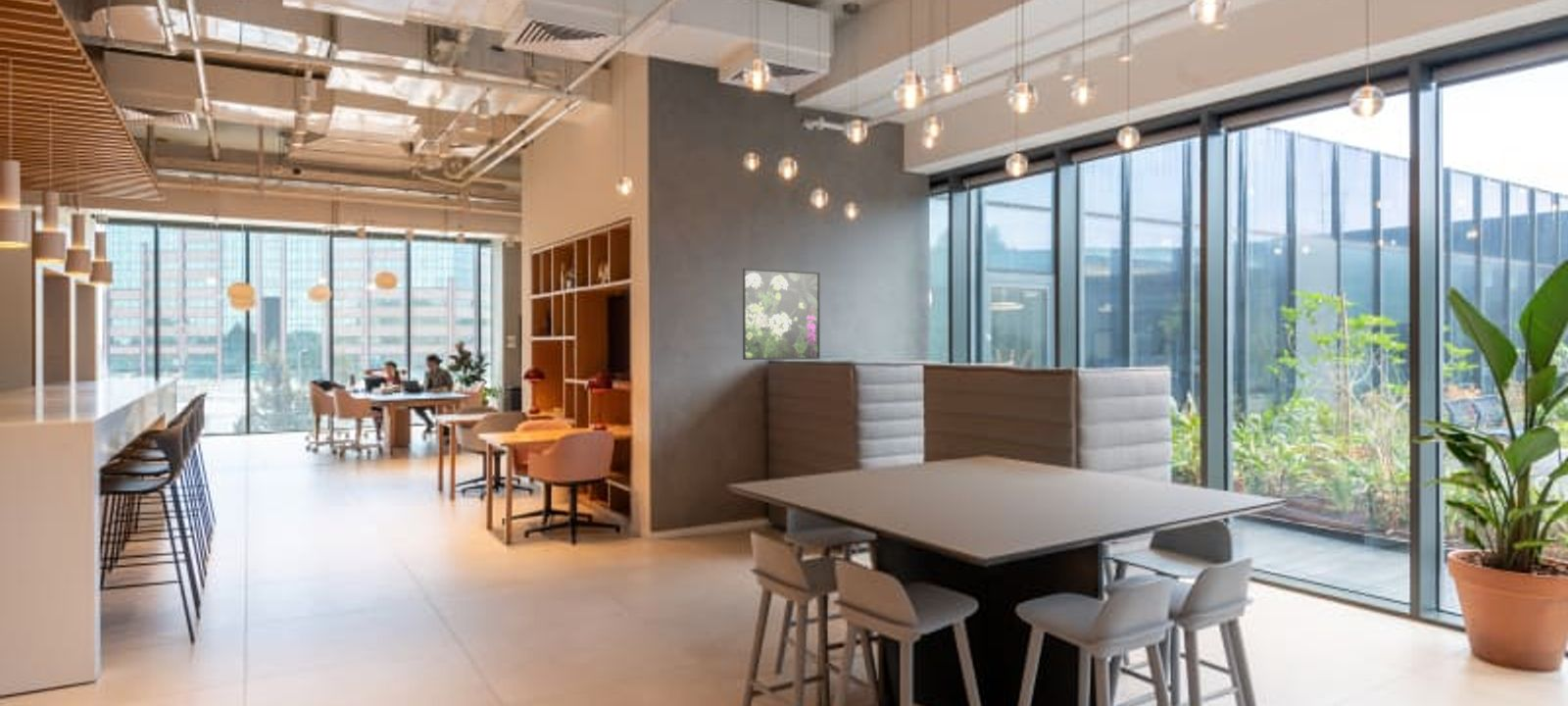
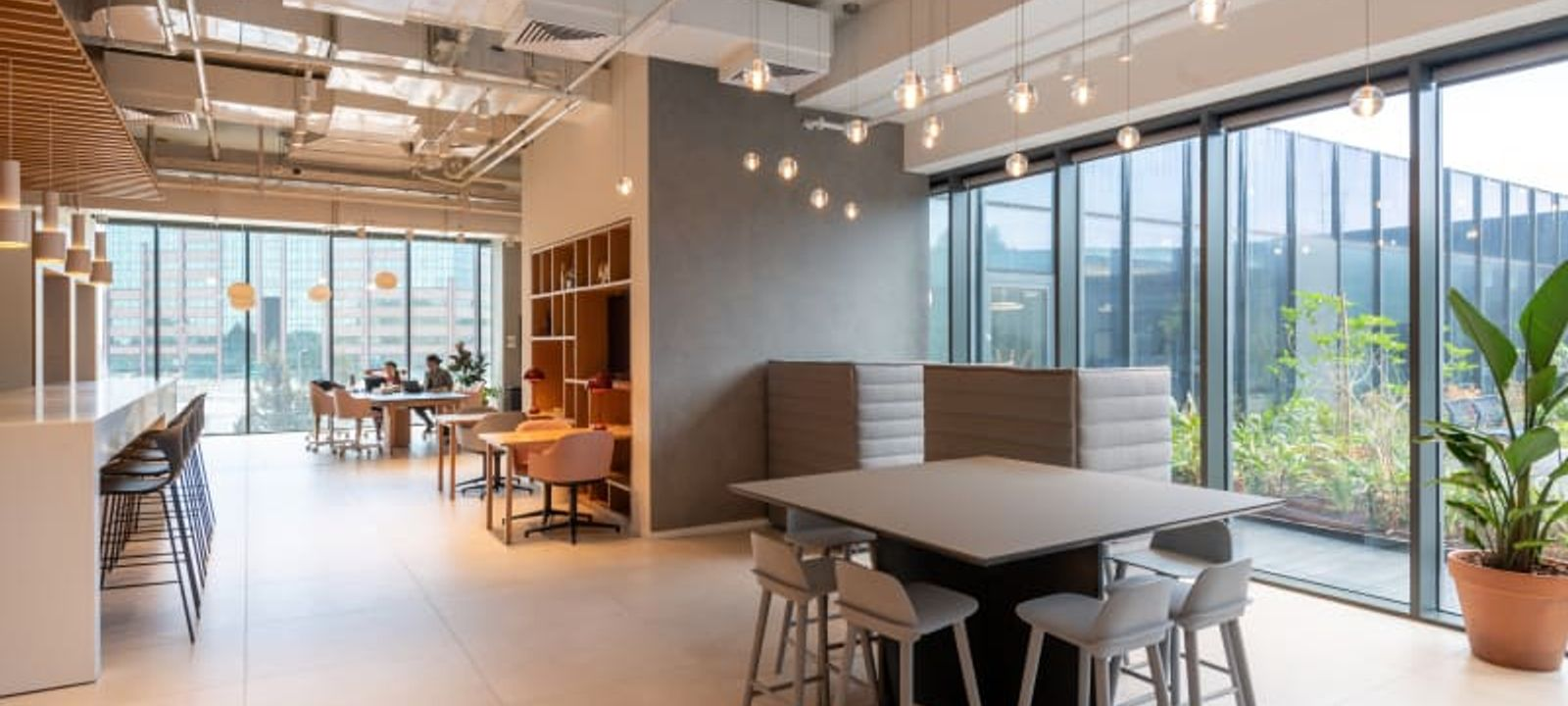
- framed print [742,268,821,361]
